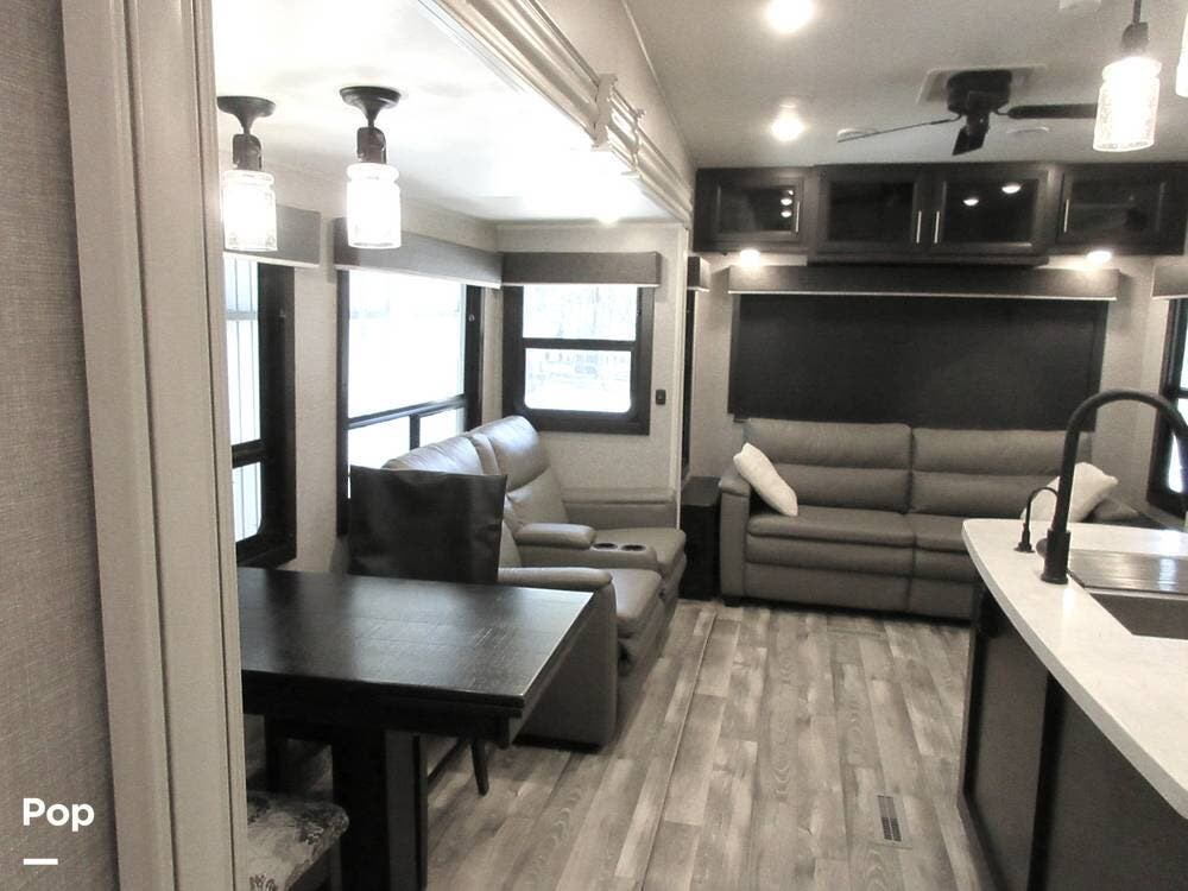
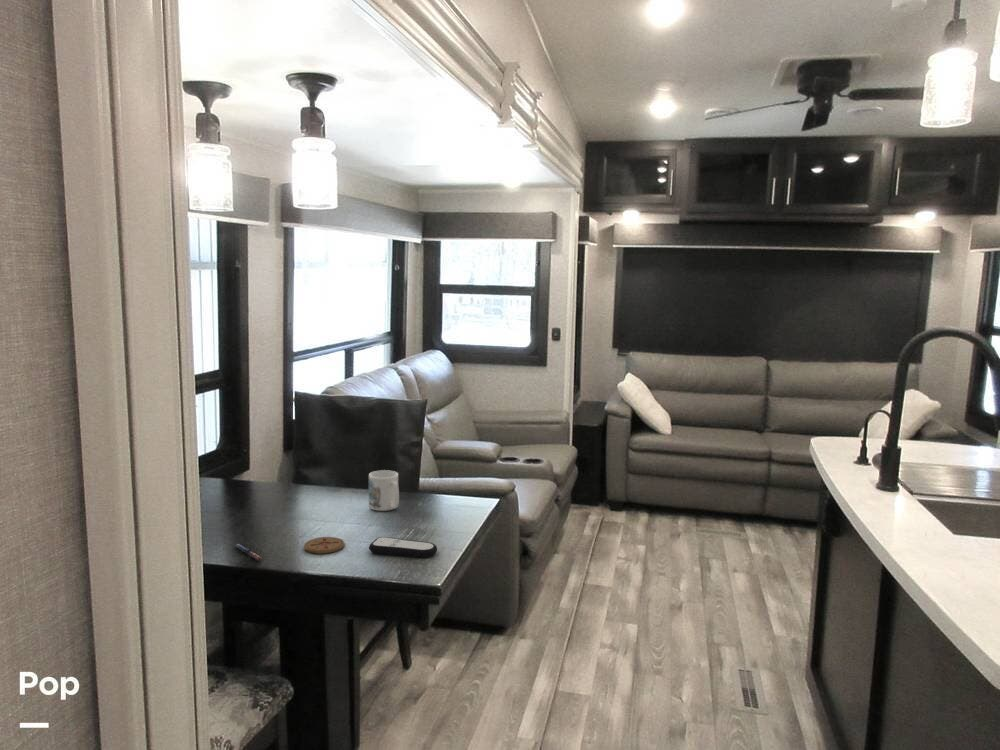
+ coaster [303,536,346,555]
+ remote control [368,536,438,559]
+ mug [368,469,400,512]
+ pen [235,543,264,561]
